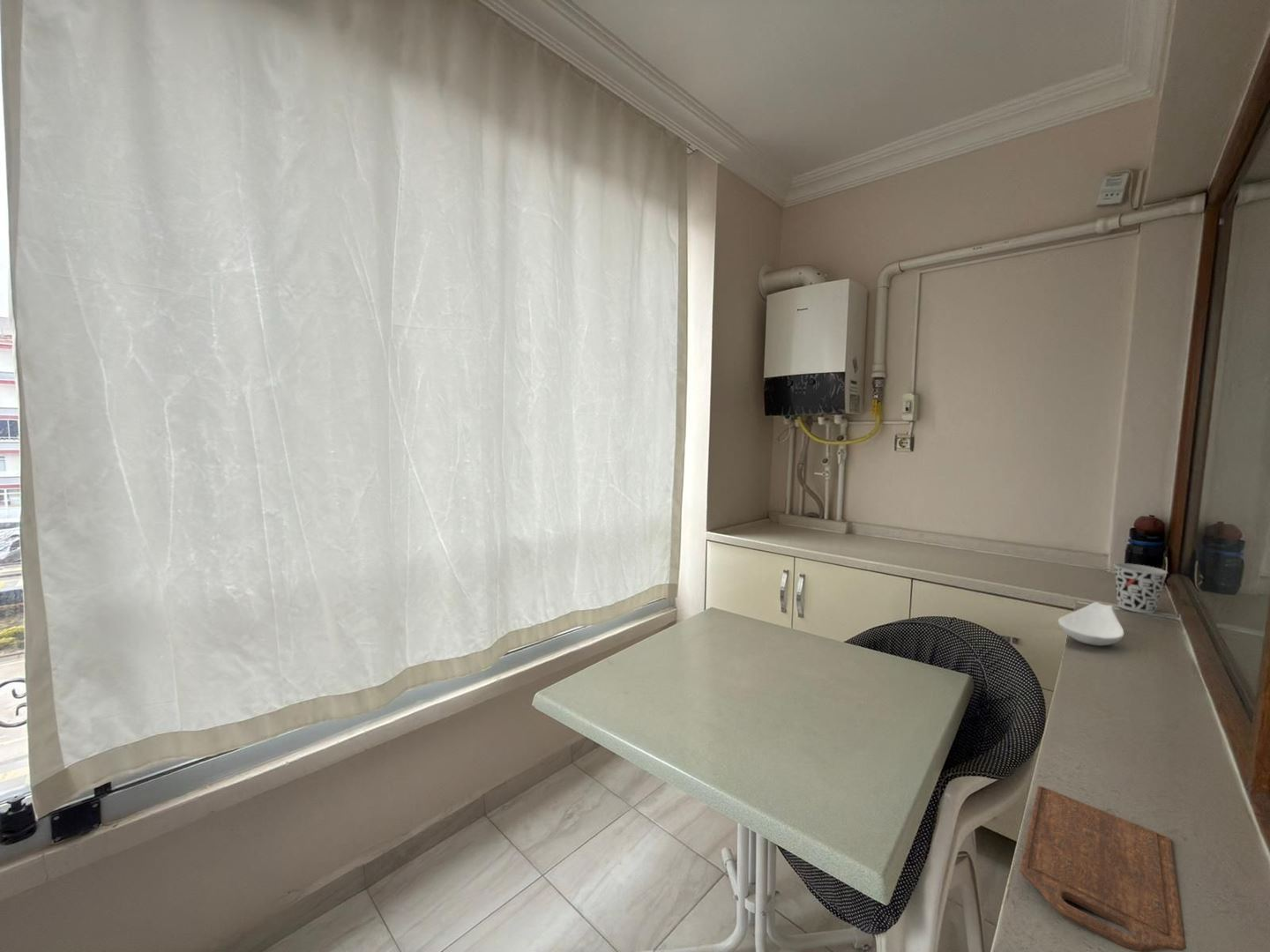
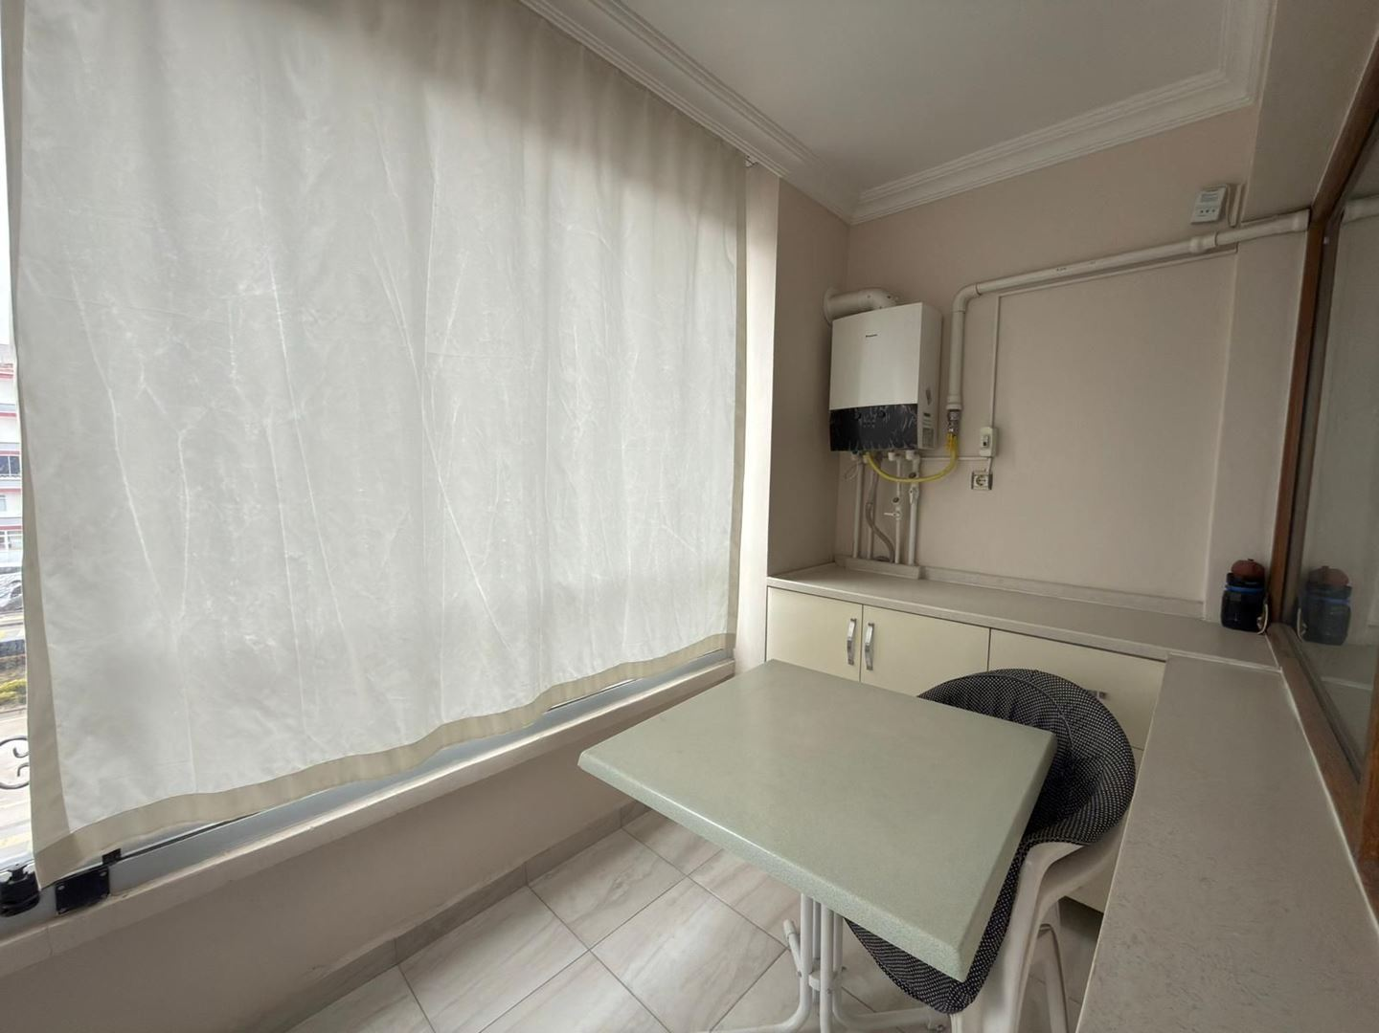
- cutting board [1020,785,1187,952]
- spoon rest [1057,601,1124,646]
- cup [1113,562,1169,614]
